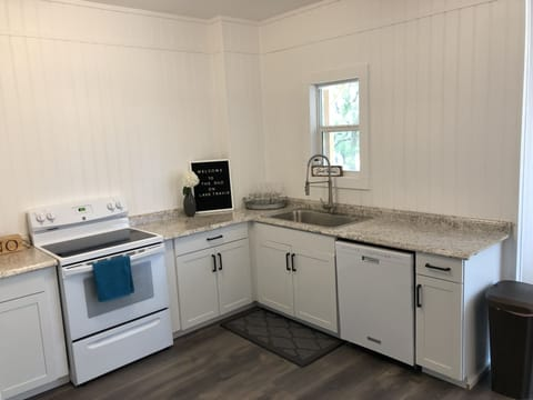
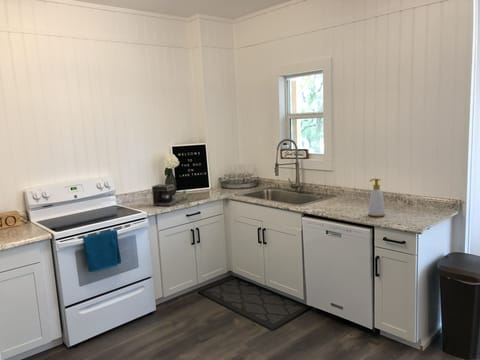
+ soap bottle [368,178,386,218]
+ coffee maker [151,184,189,207]
